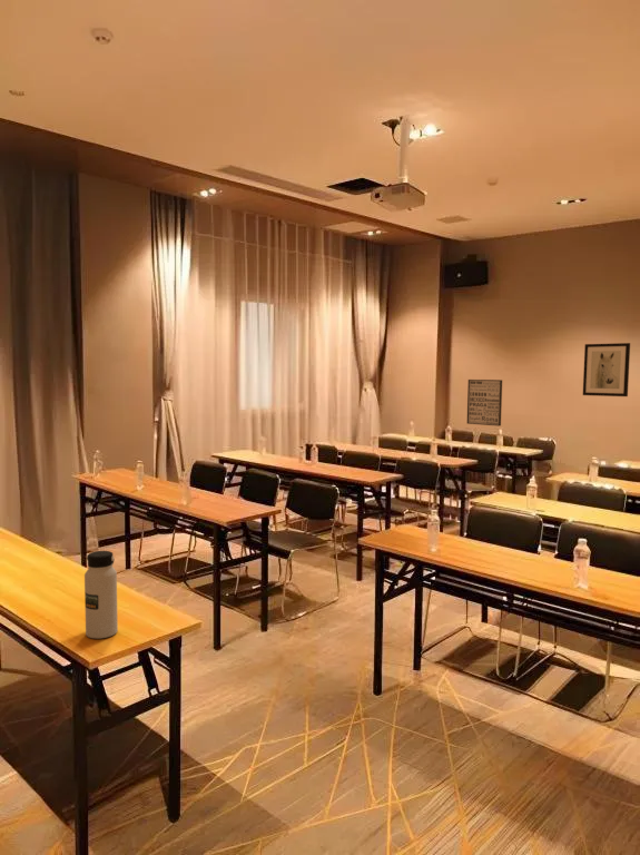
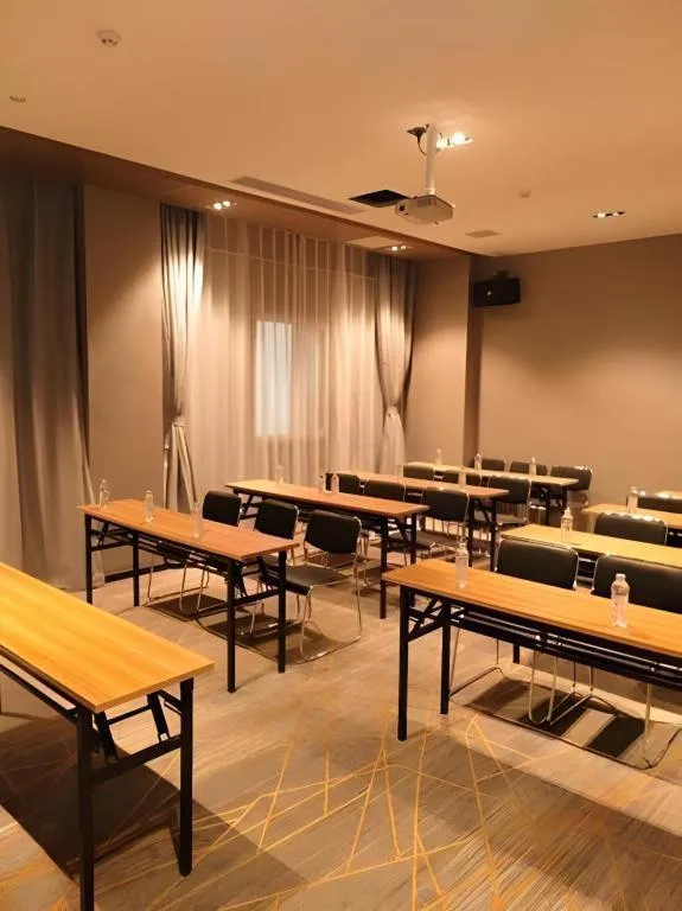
- wall art [466,379,503,428]
- water bottle [83,550,119,639]
- wall art [582,342,631,397]
